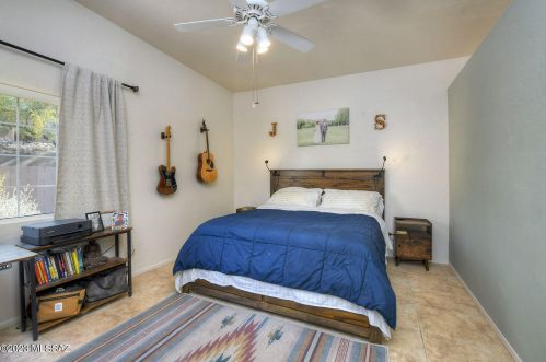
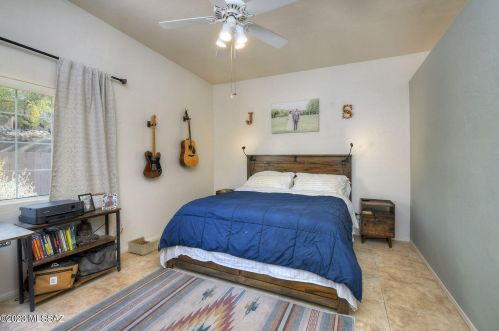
+ storage bin [126,235,160,256]
